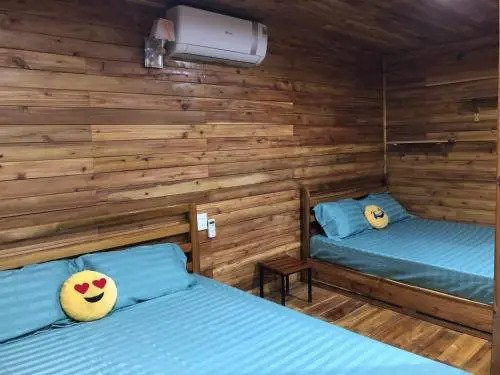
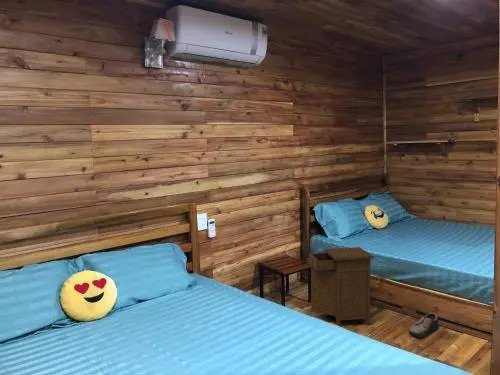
+ shoe [408,312,440,338]
+ nightstand [308,246,375,327]
